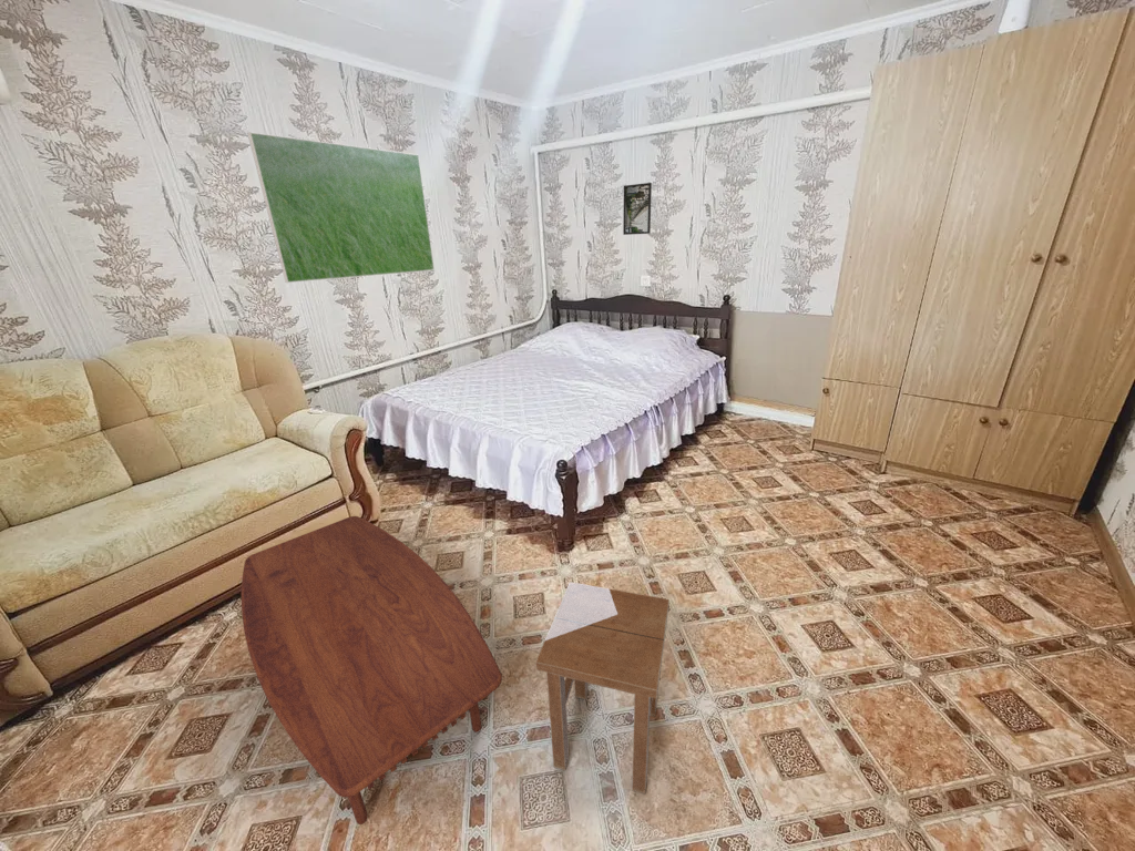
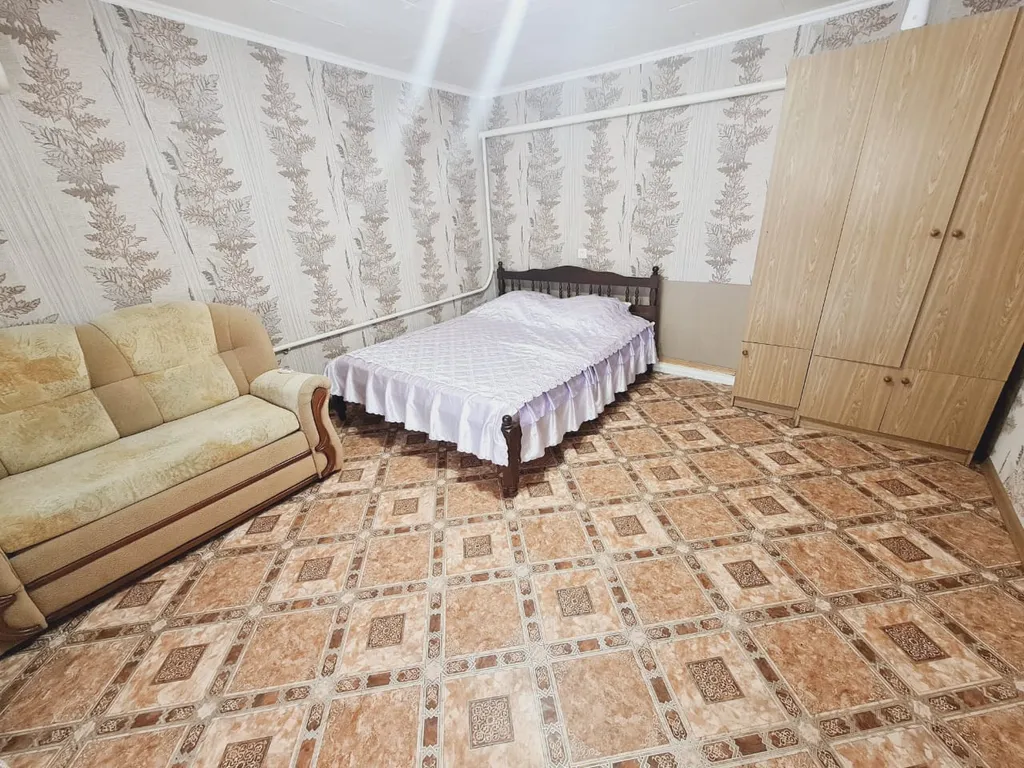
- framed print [247,131,436,284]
- coffee table [241,515,503,826]
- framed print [622,182,653,236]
- stool [534,581,671,796]
